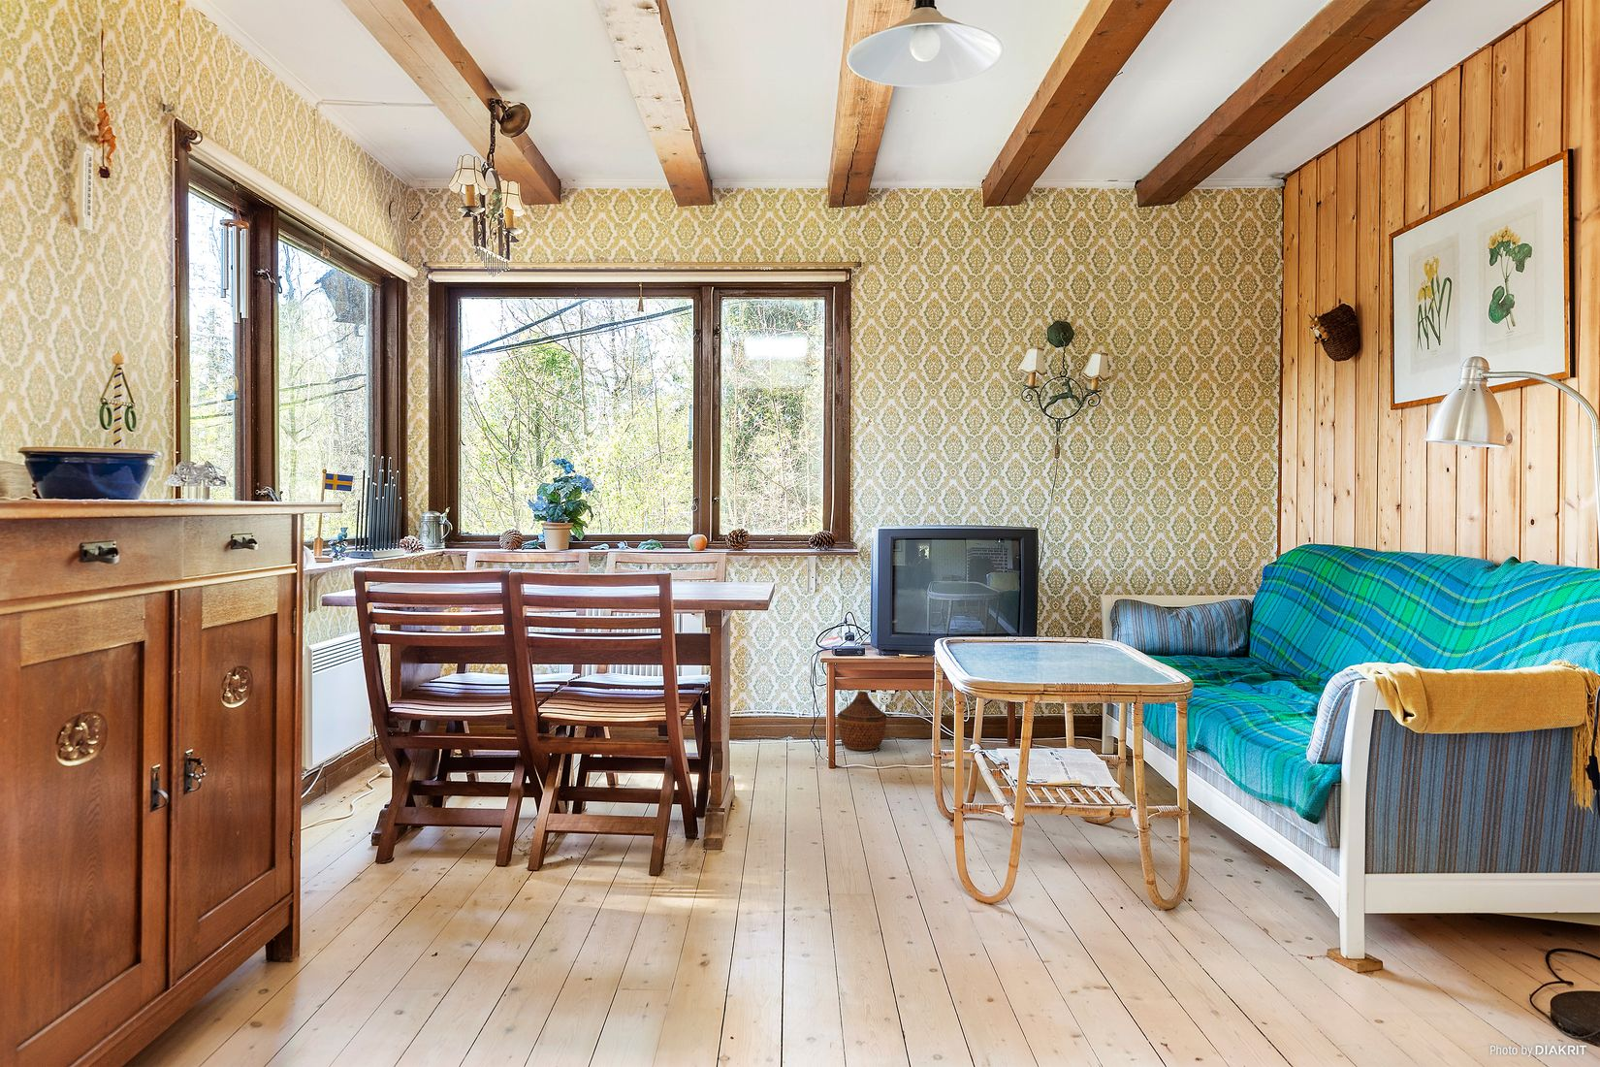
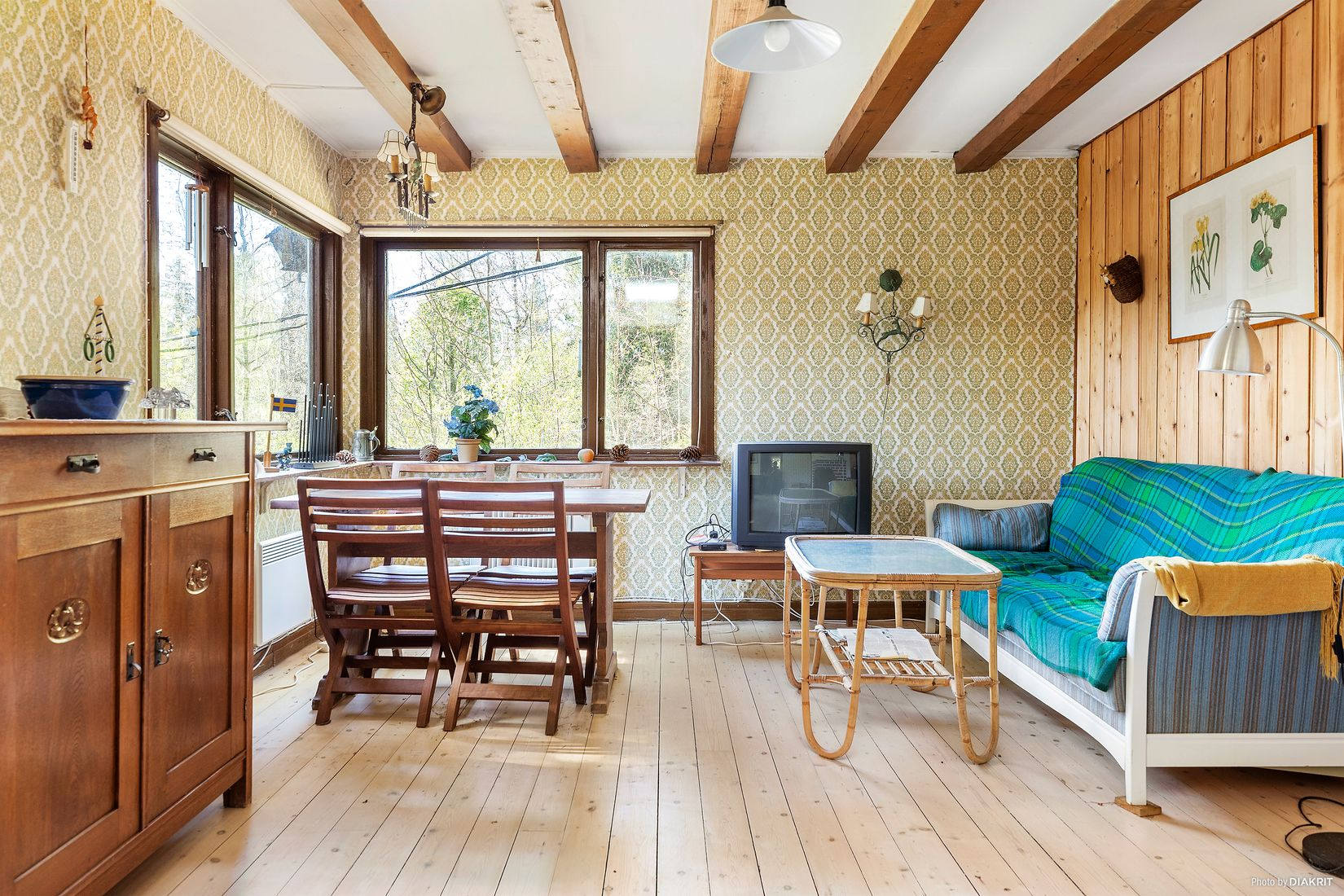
- woven basket [837,690,888,750]
